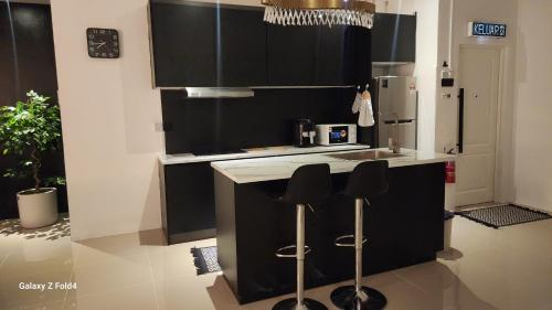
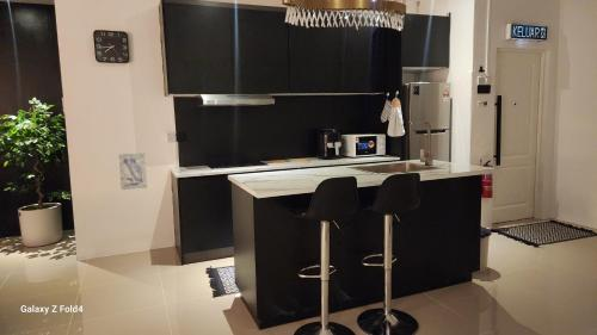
+ wall art [117,151,148,191]
